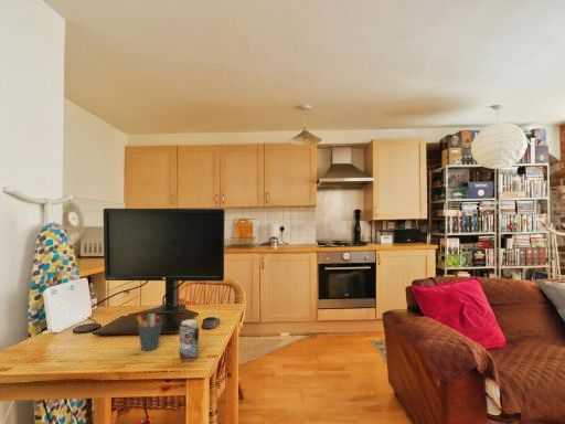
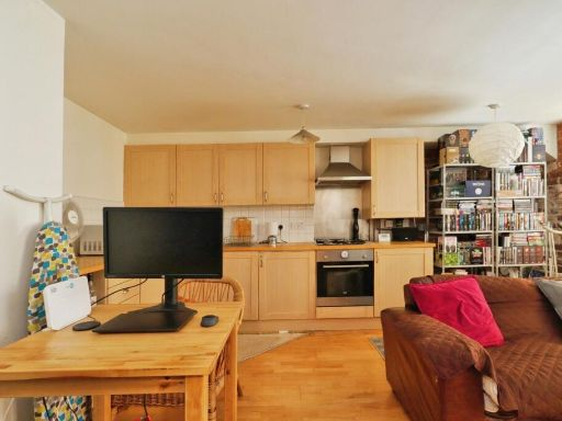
- pen holder [136,312,163,351]
- beverage can [179,318,200,362]
